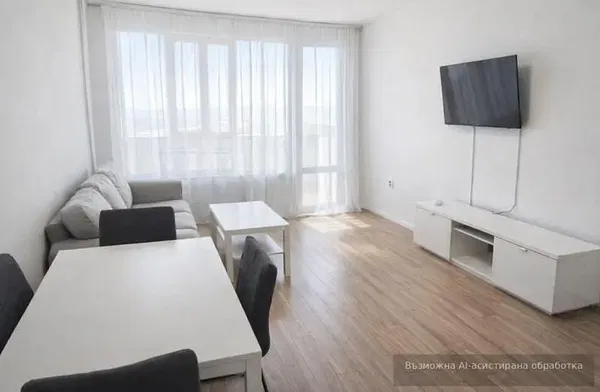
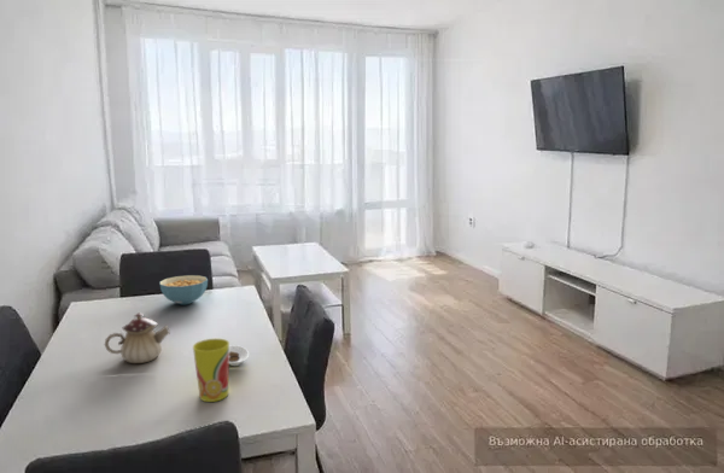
+ cup [192,338,230,403]
+ teapot [104,313,171,364]
+ saucer [228,344,250,367]
+ cereal bowl [158,274,209,305]
